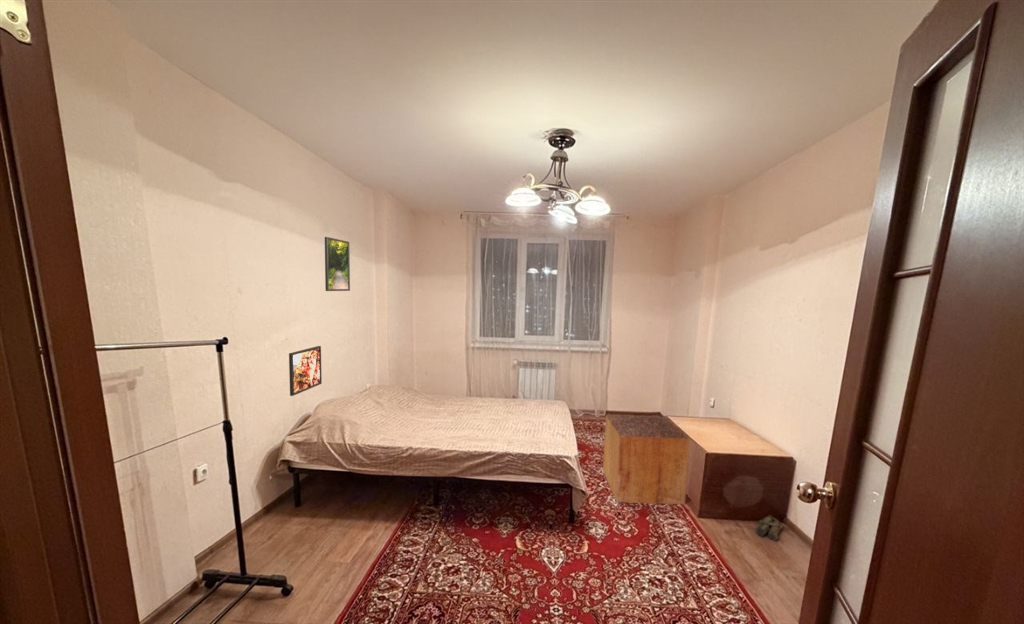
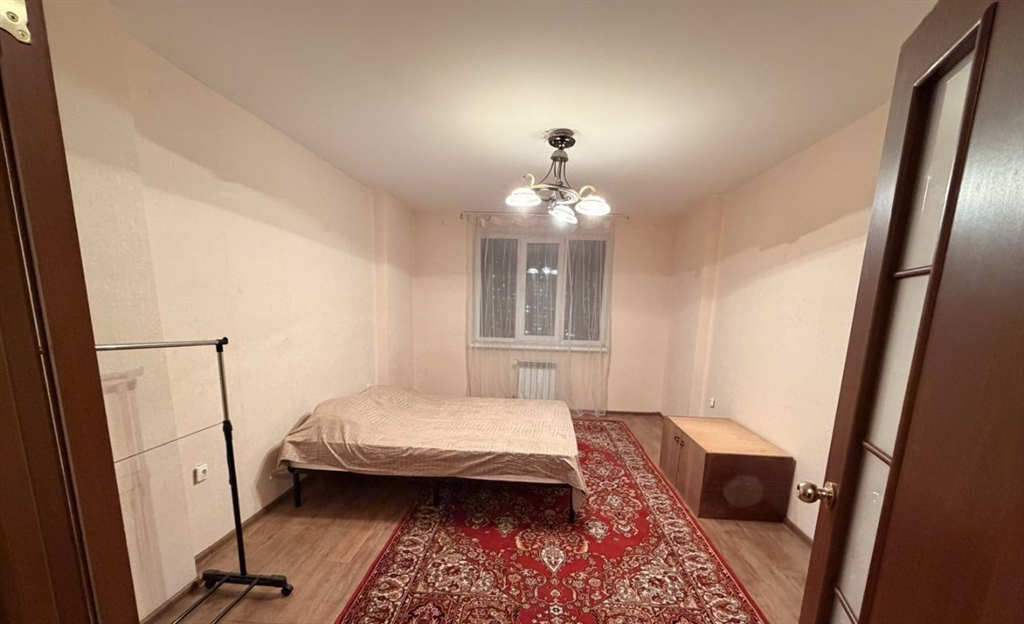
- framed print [324,236,351,292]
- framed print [288,345,323,397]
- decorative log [754,514,791,542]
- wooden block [602,414,690,505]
